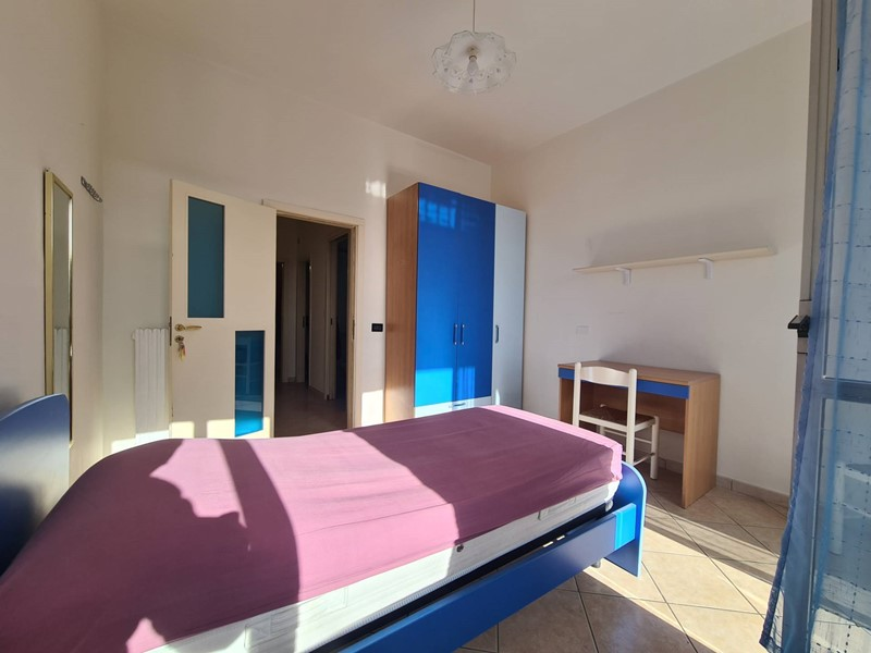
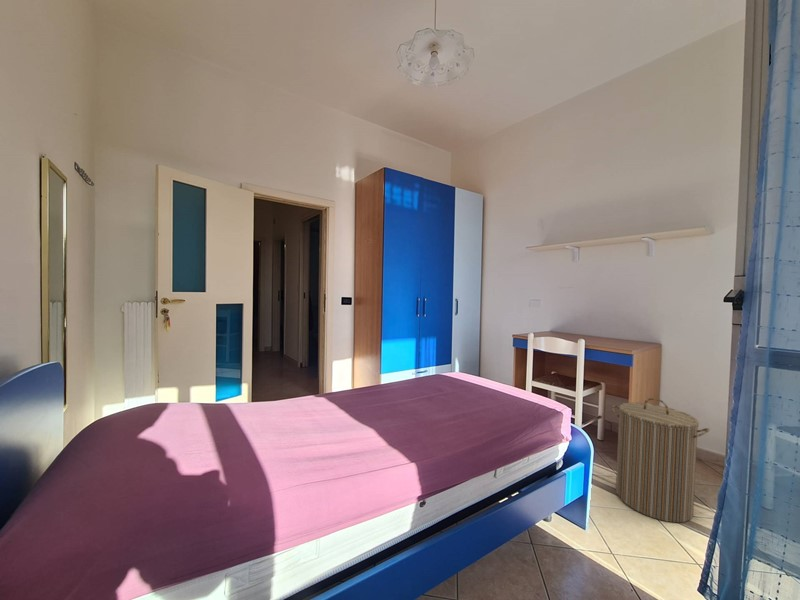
+ laundry hamper [611,397,711,524]
